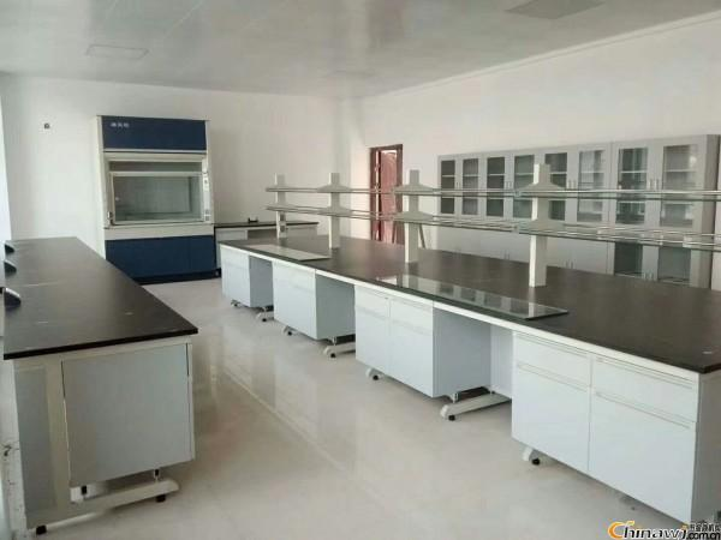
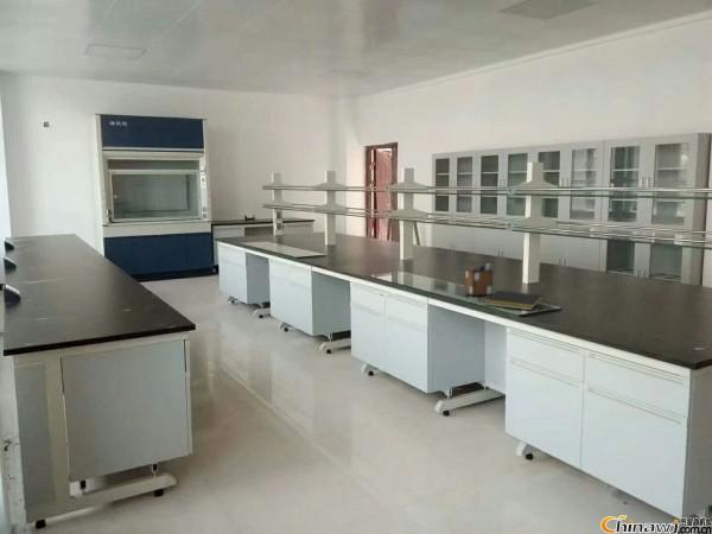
+ notepad [482,290,545,311]
+ desk organizer [464,260,494,297]
